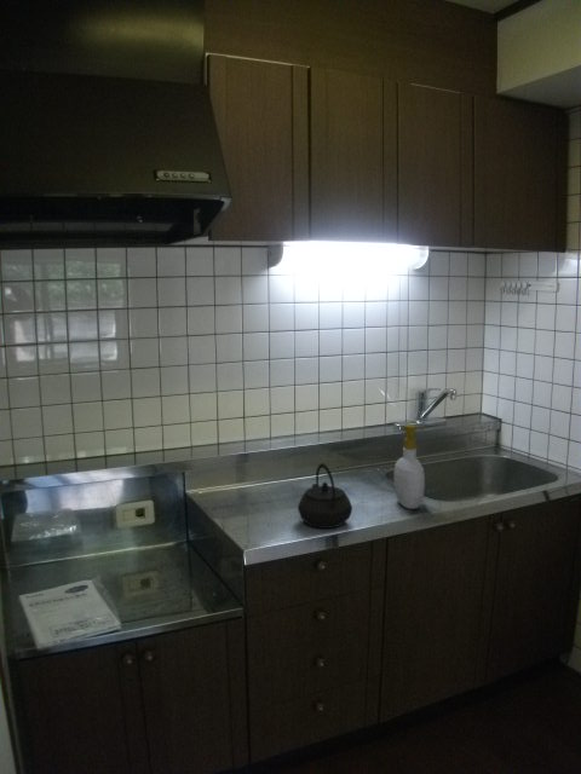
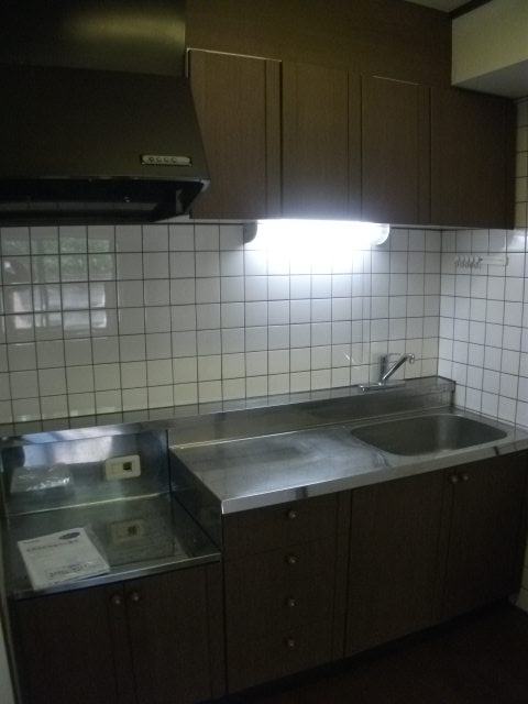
- kettle [297,462,353,530]
- soap bottle [392,423,426,510]
